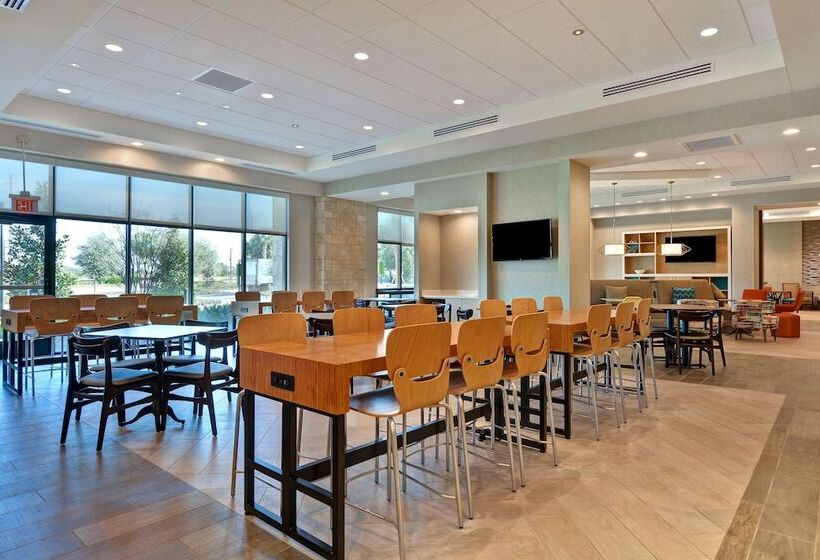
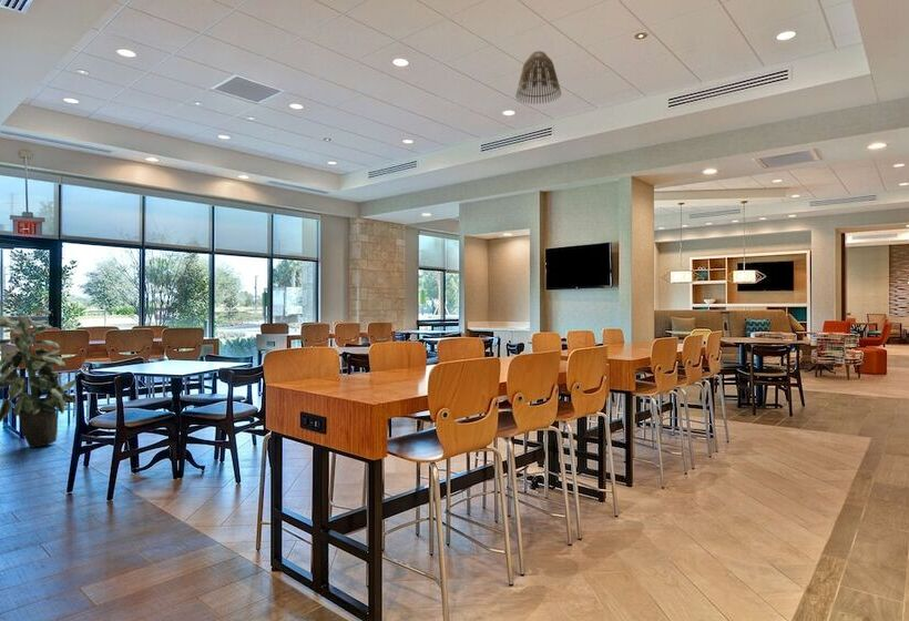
+ lamp shade [514,50,562,105]
+ indoor plant [0,308,76,449]
